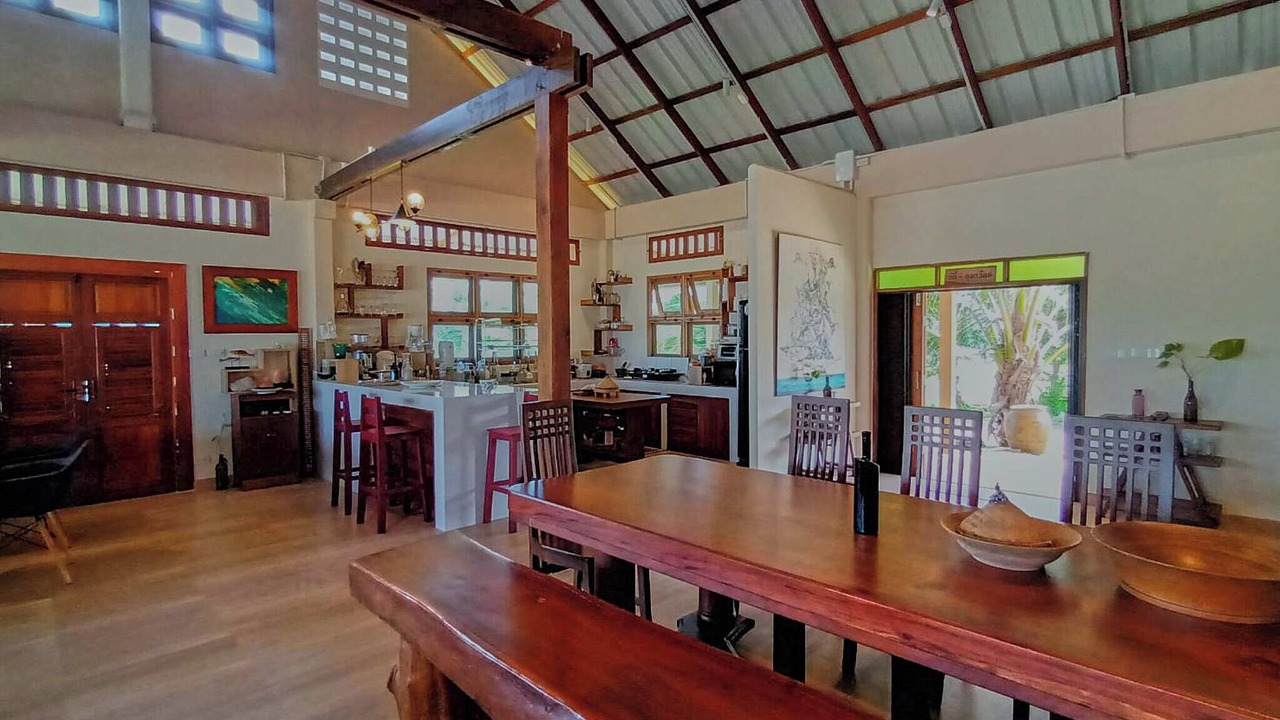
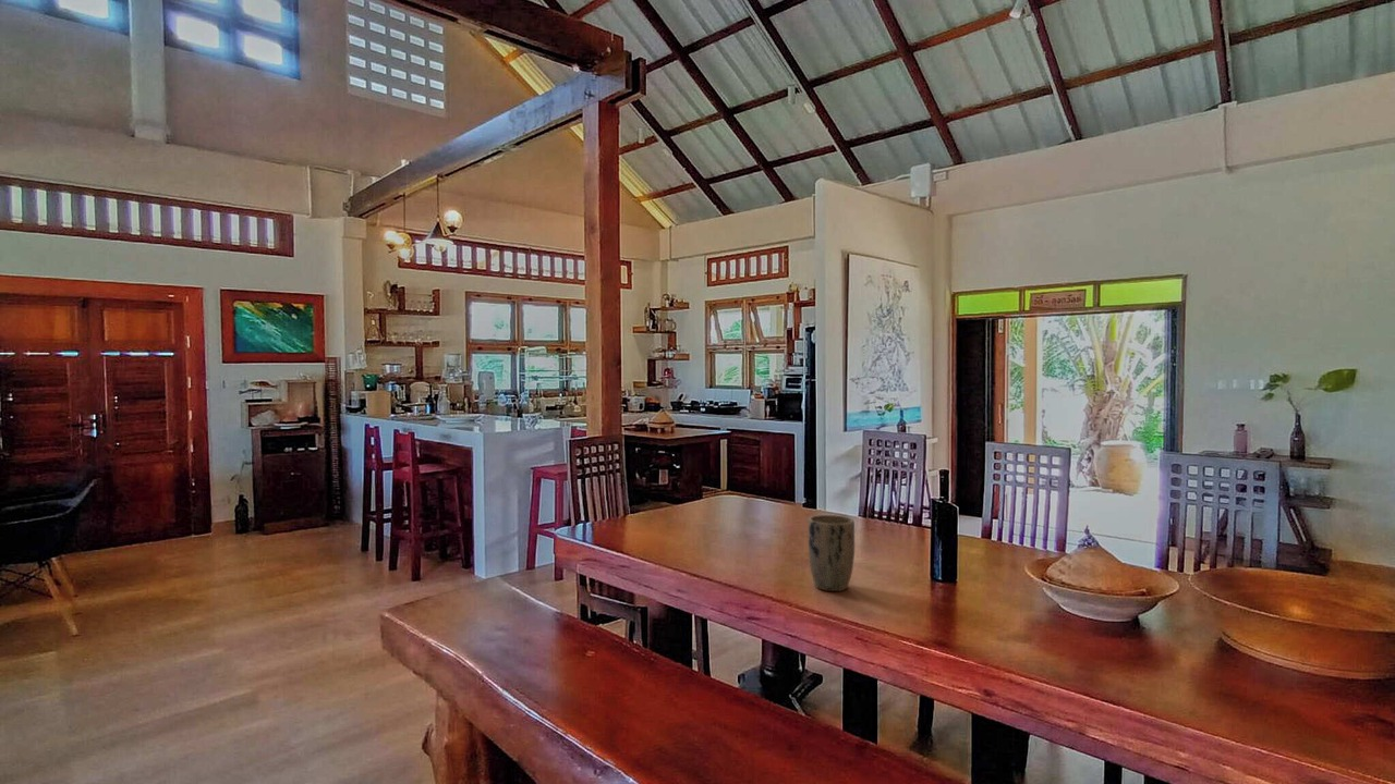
+ plant pot [808,514,856,592]
